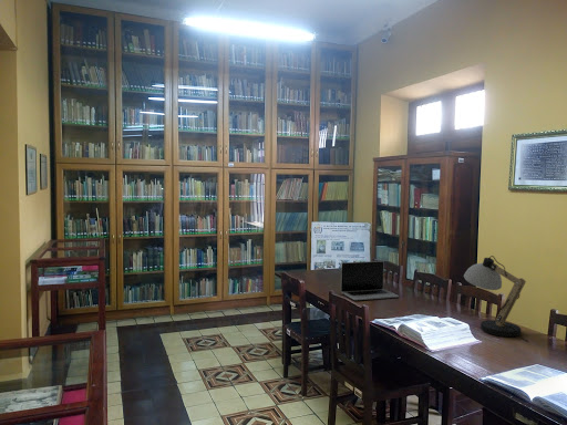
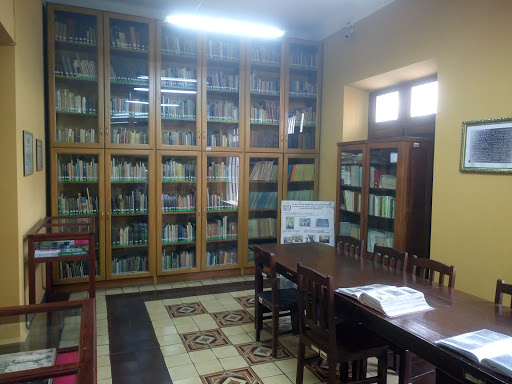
- laptop [340,260,400,301]
- desk lamp [463,255,528,342]
